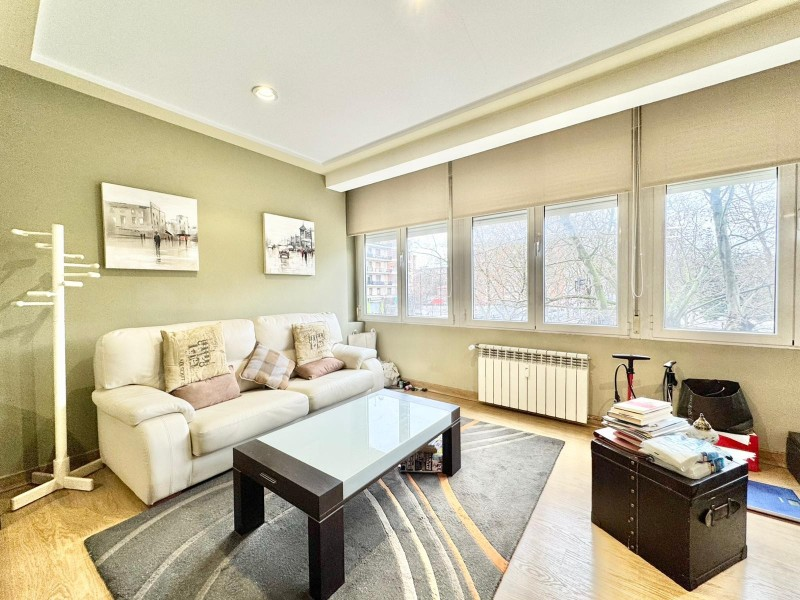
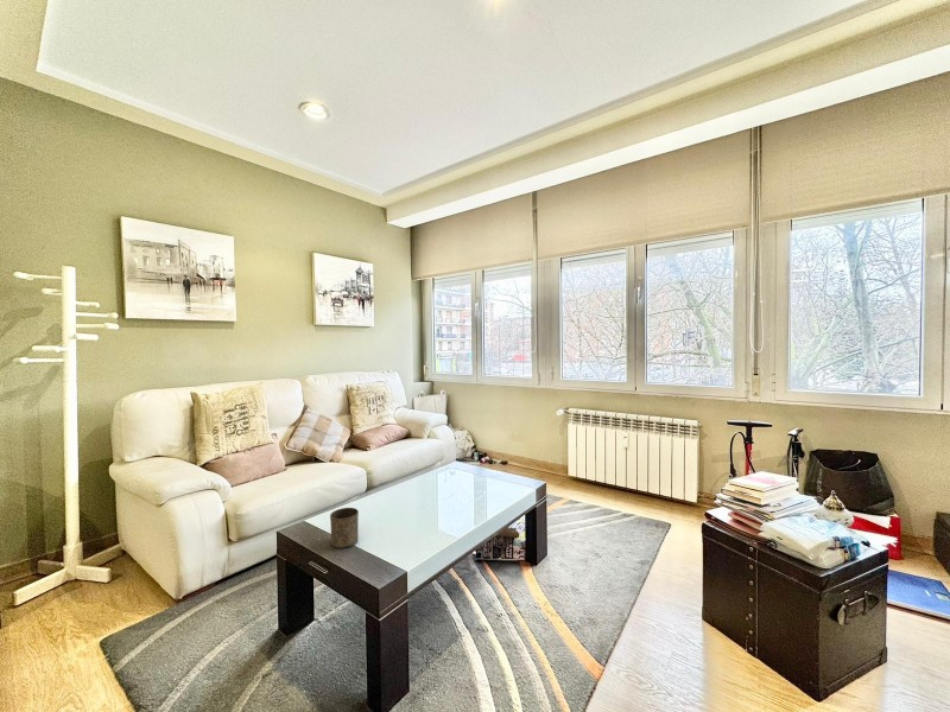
+ cup [329,507,360,549]
